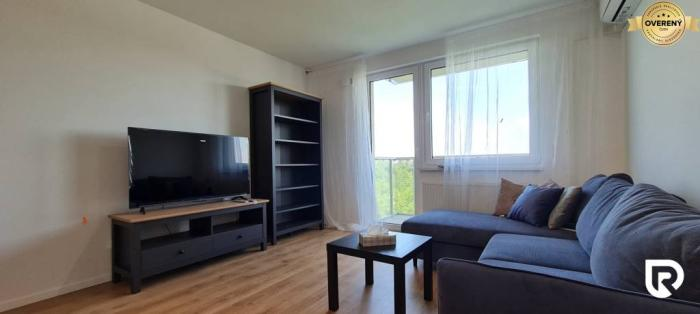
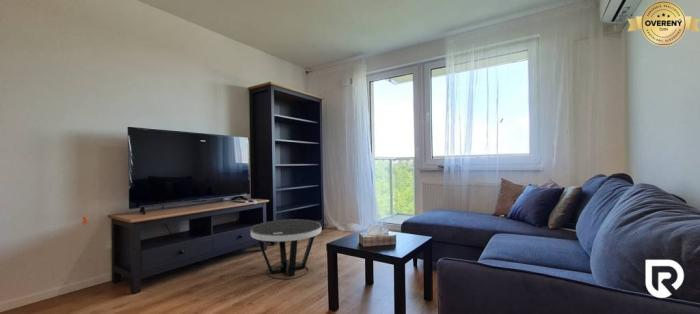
+ side table [250,218,323,281]
